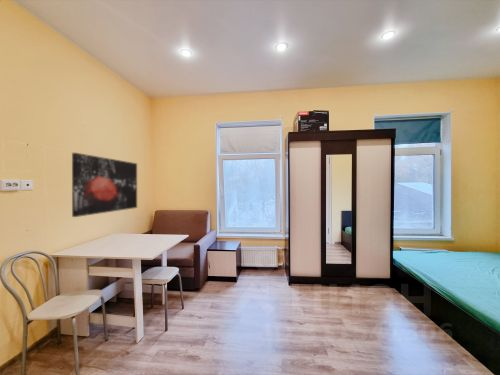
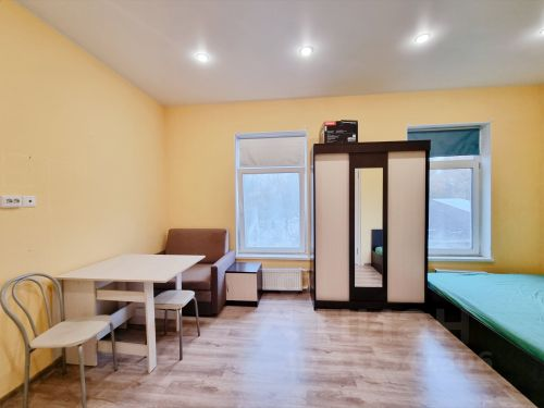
- wall art [71,152,138,218]
